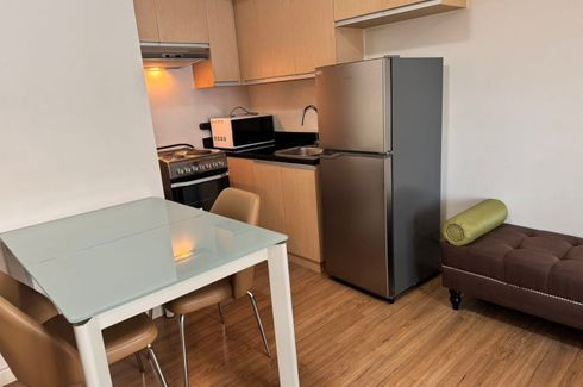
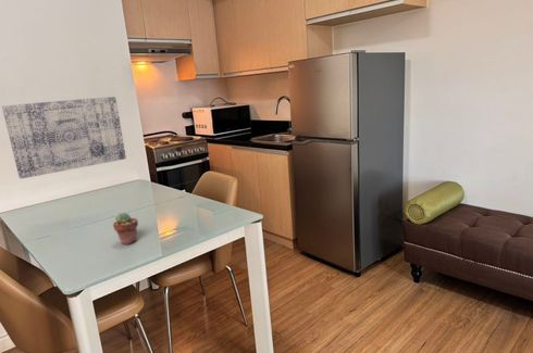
+ wall art [1,96,127,180]
+ potted succulent [112,212,139,245]
